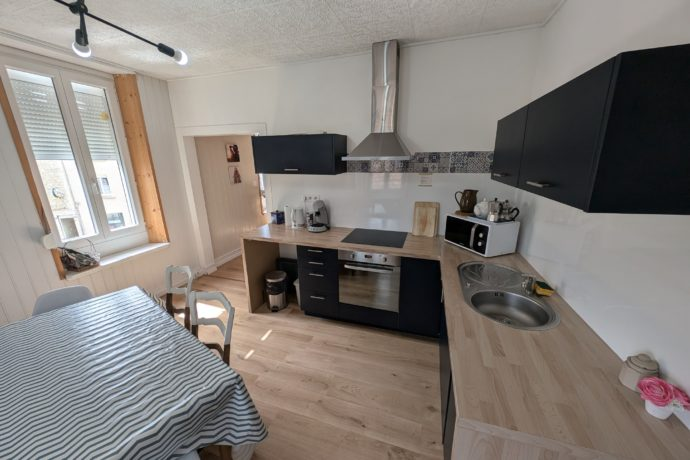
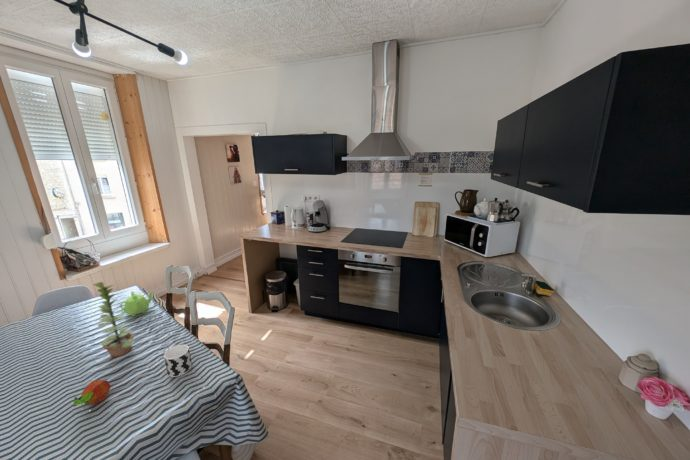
+ teapot [119,290,155,318]
+ plant [93,281,135,358]
+ fruit [72,379,112,411]
+ cup [163,344,193,378]
